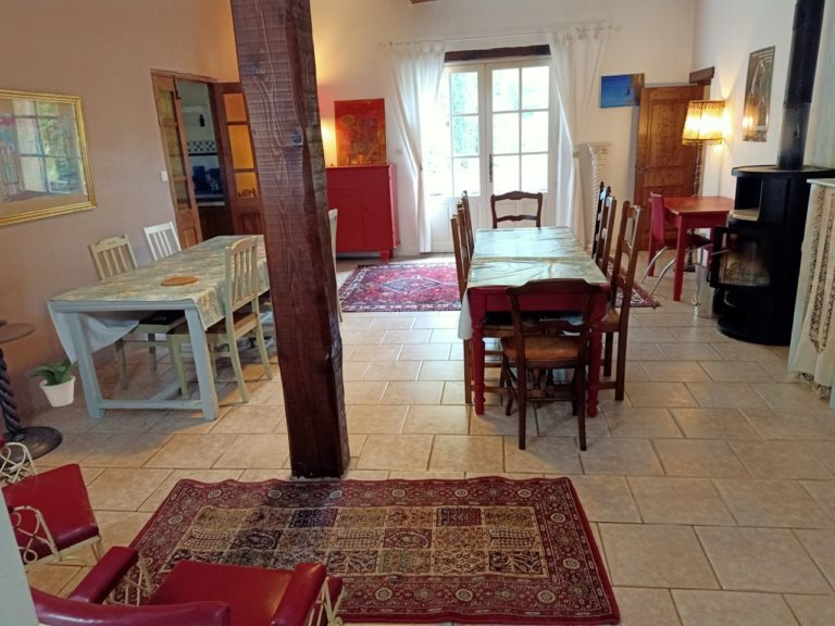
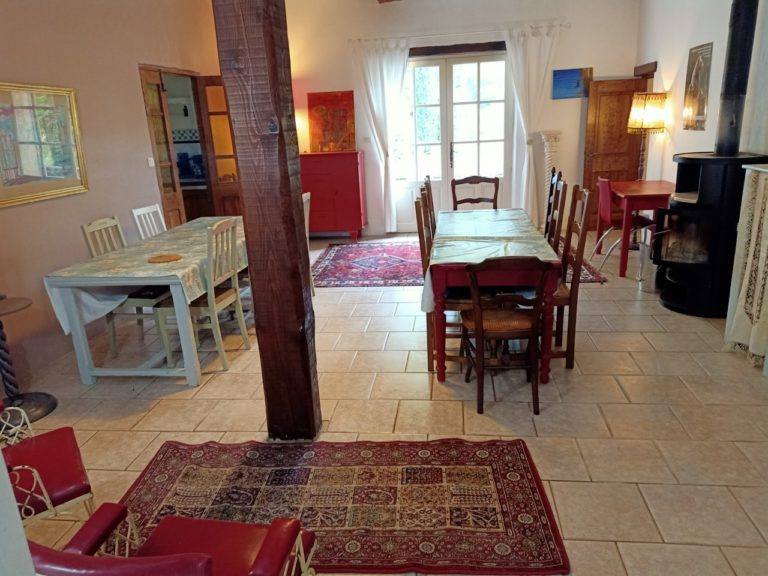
- potted plant [27,356,79,408]
